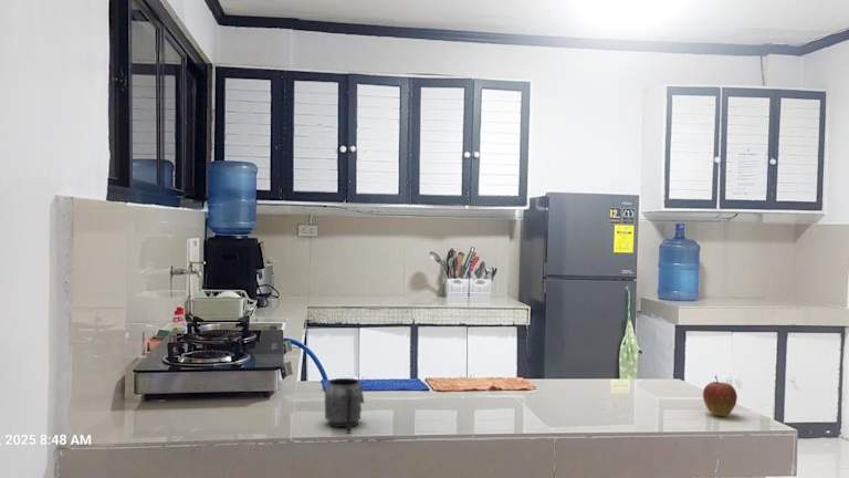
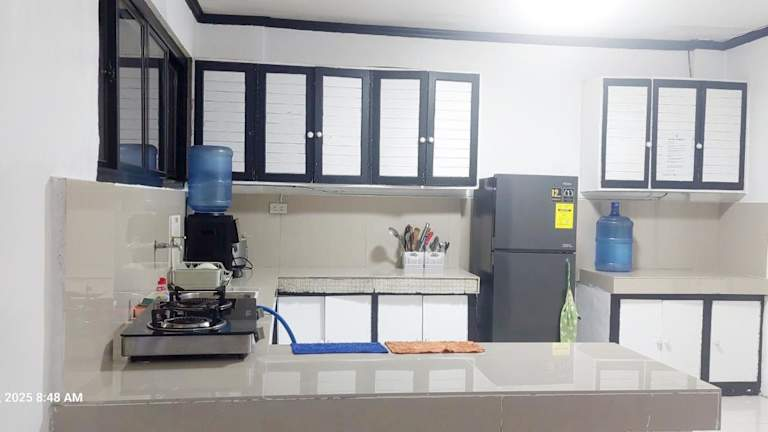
- apple [702,375,738,417]
- mug [324,377,365,434]
